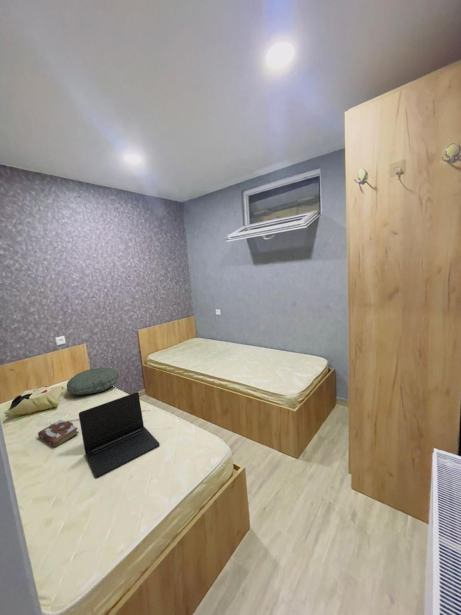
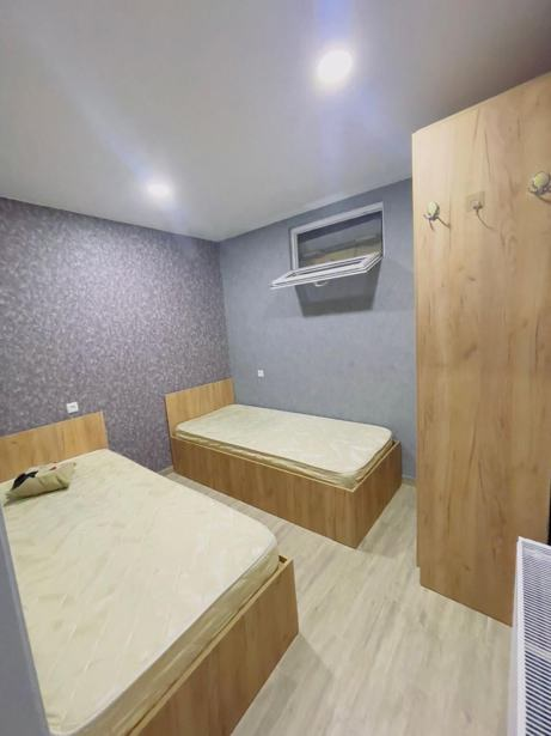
- book [37,419,80,448]
- laptop [78,391,161,479]
- pillow [66,367,119,396]
